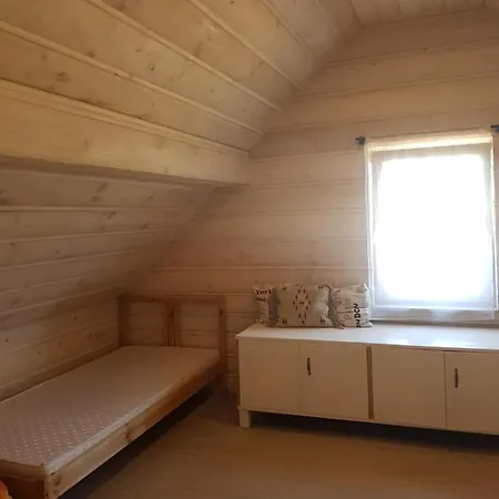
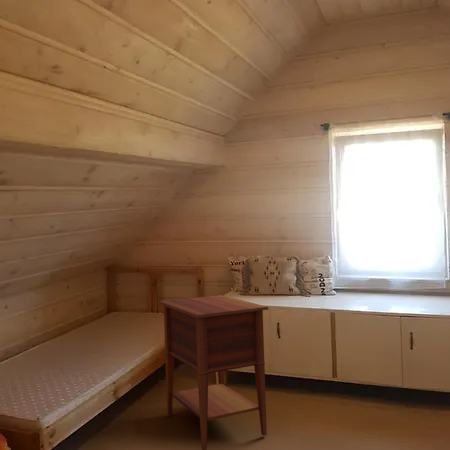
+ nightstand [158,294,269,450]
